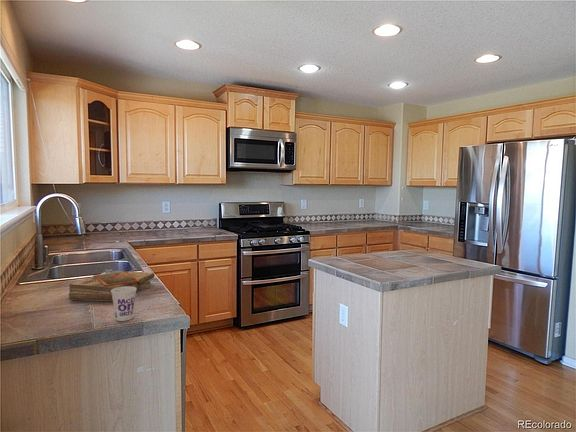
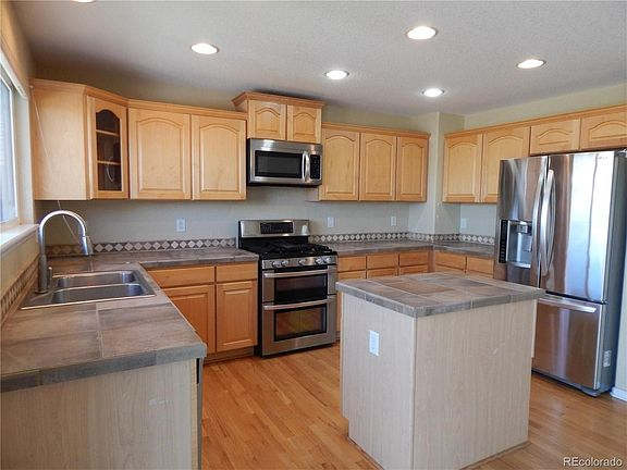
- clipboard [68,268,155,302]
- cup [111,286,137,322]
